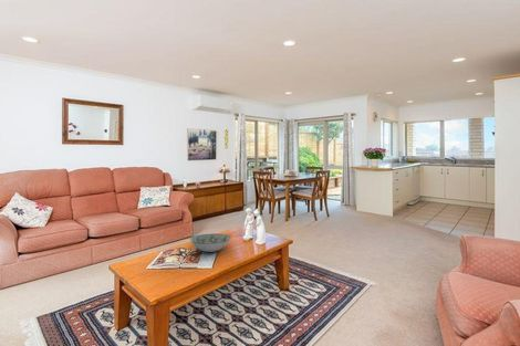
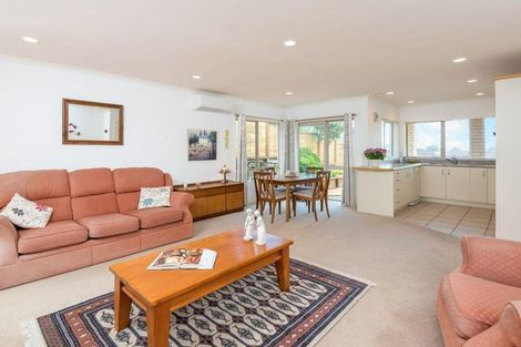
- decorative bowl [189,233,231,253]
